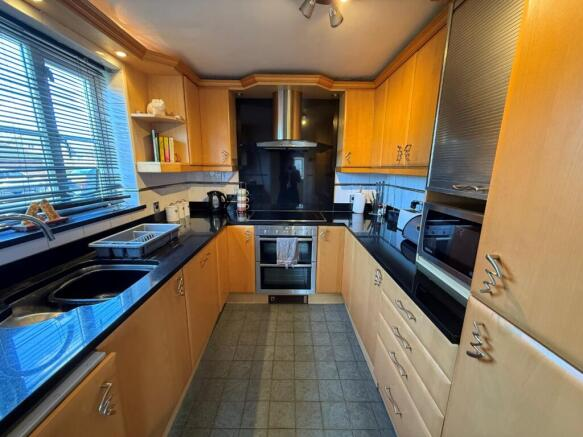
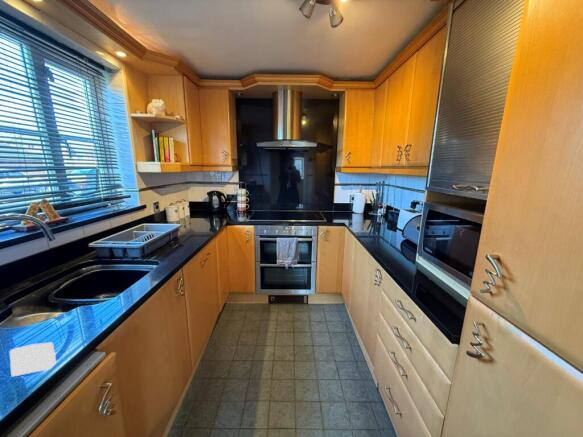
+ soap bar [9,341,57,377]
